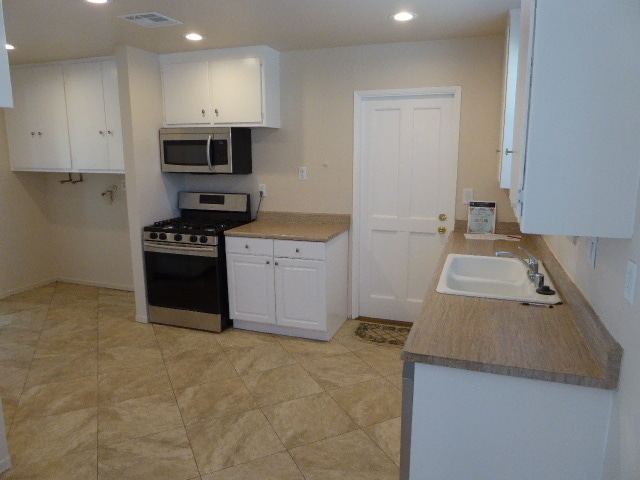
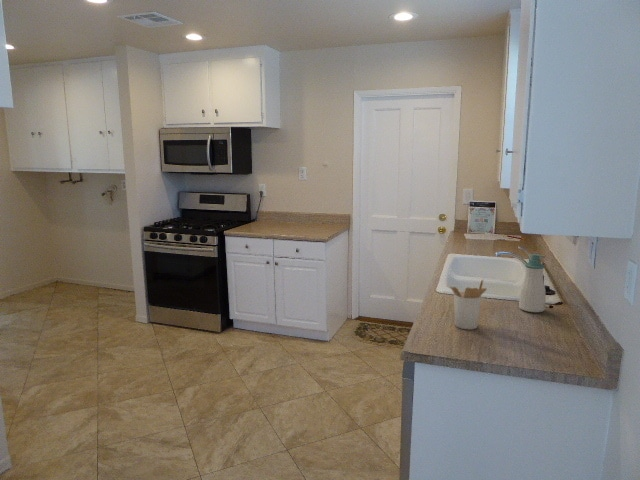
+ utensil holder [450,278,488,330]
+ soap bottle [518,253,546,313]
